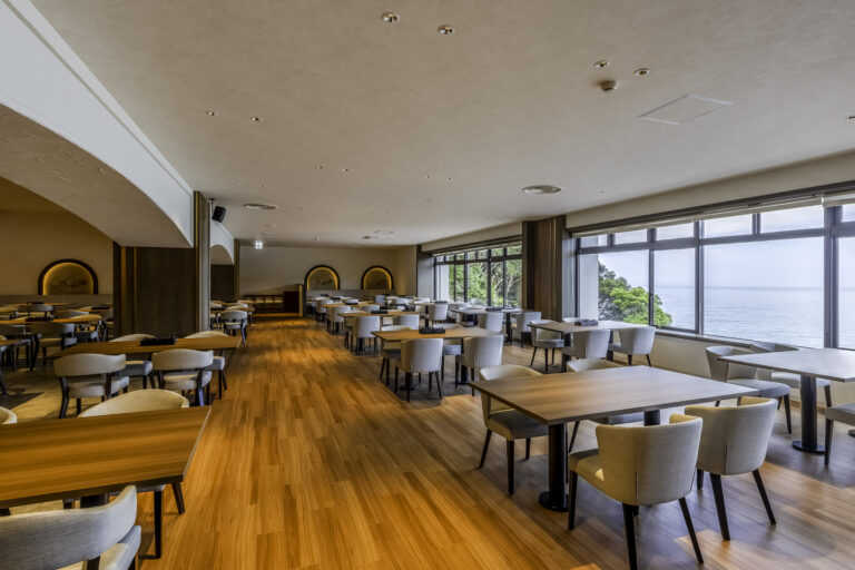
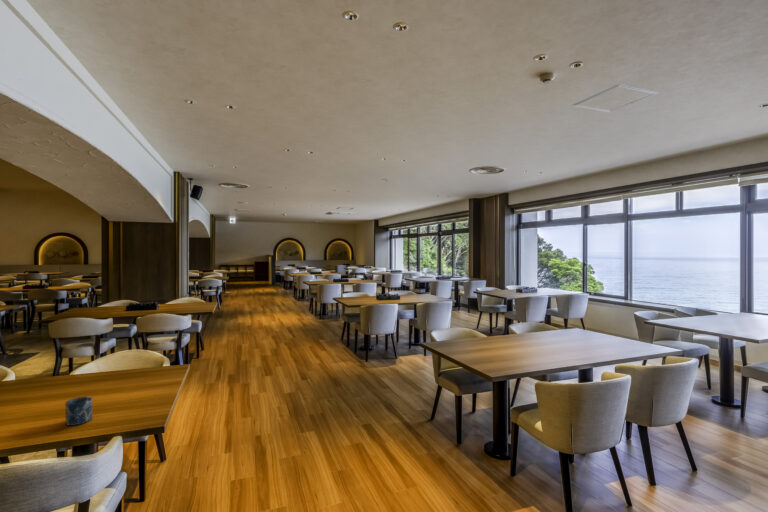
+ cup [65,396,93,427]
